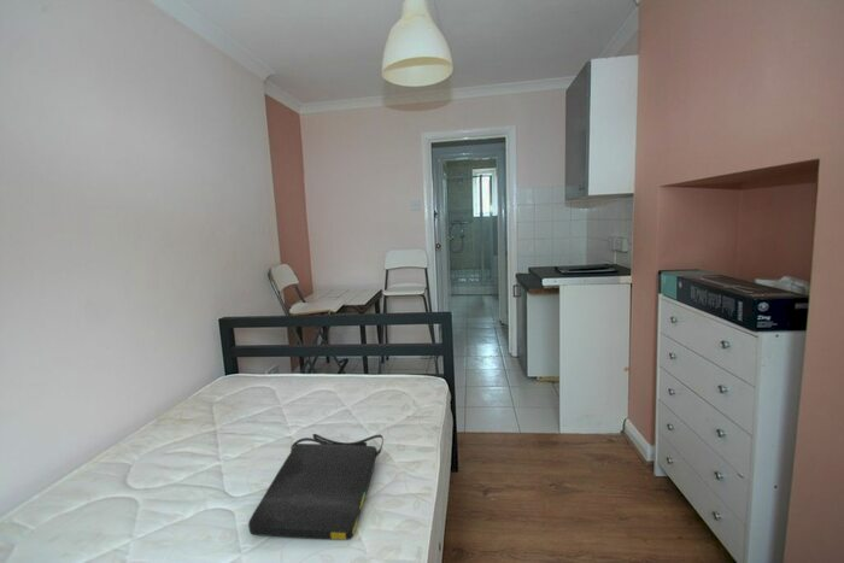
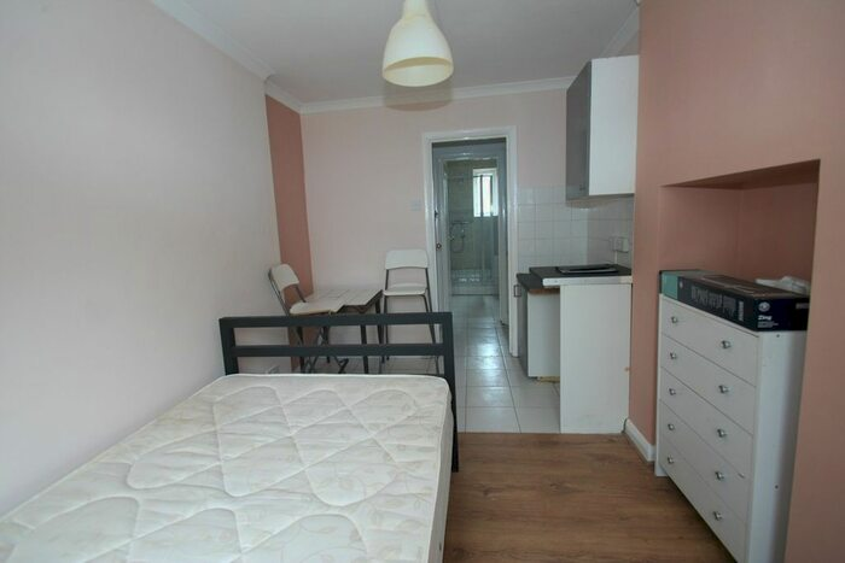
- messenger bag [247,433,385,541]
